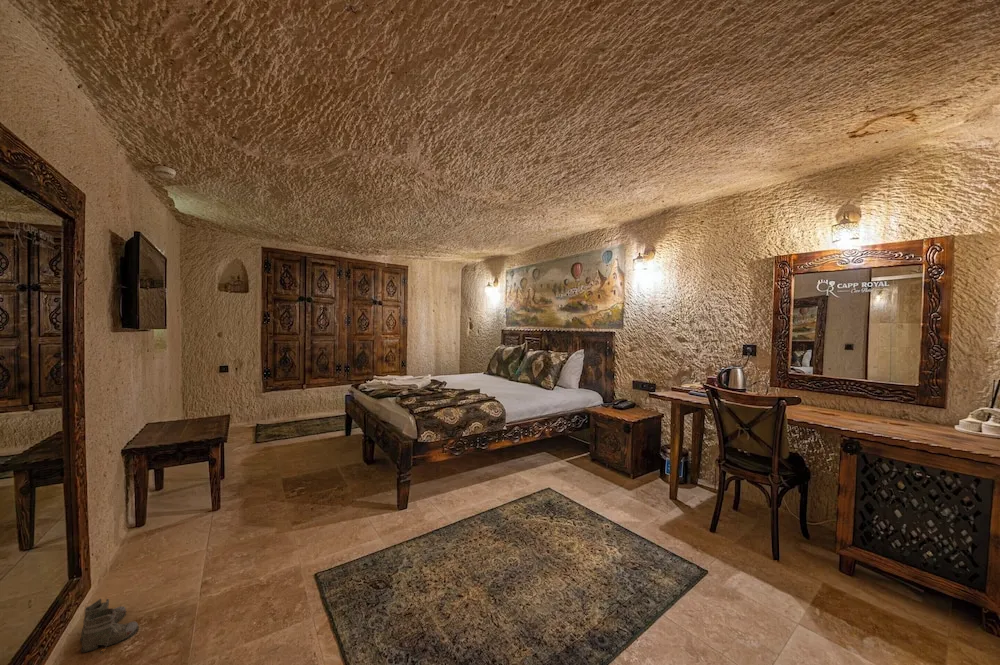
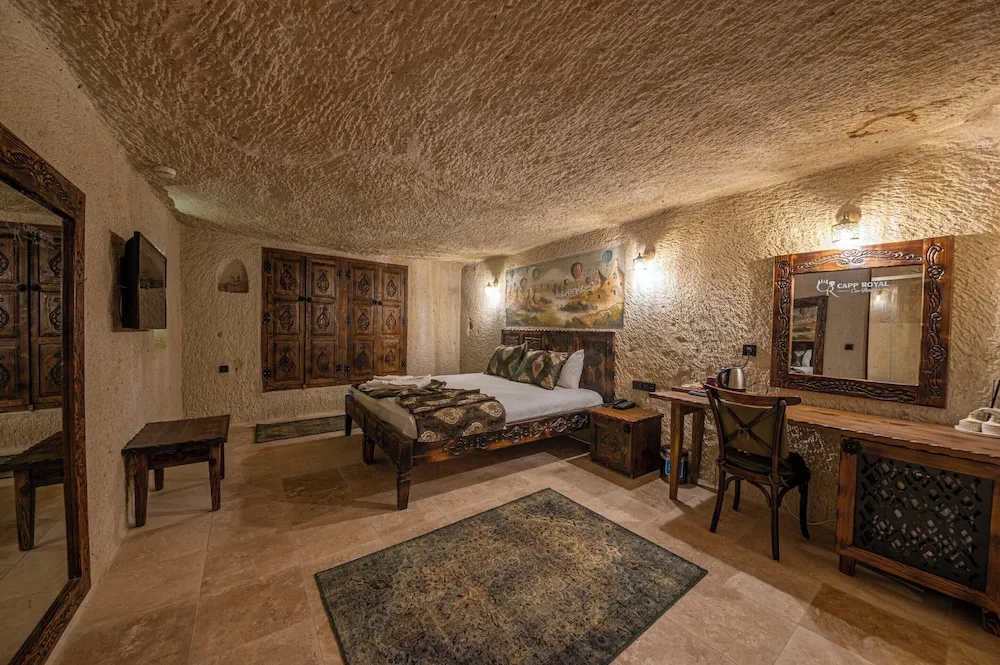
- boots [79,598,140,655]
